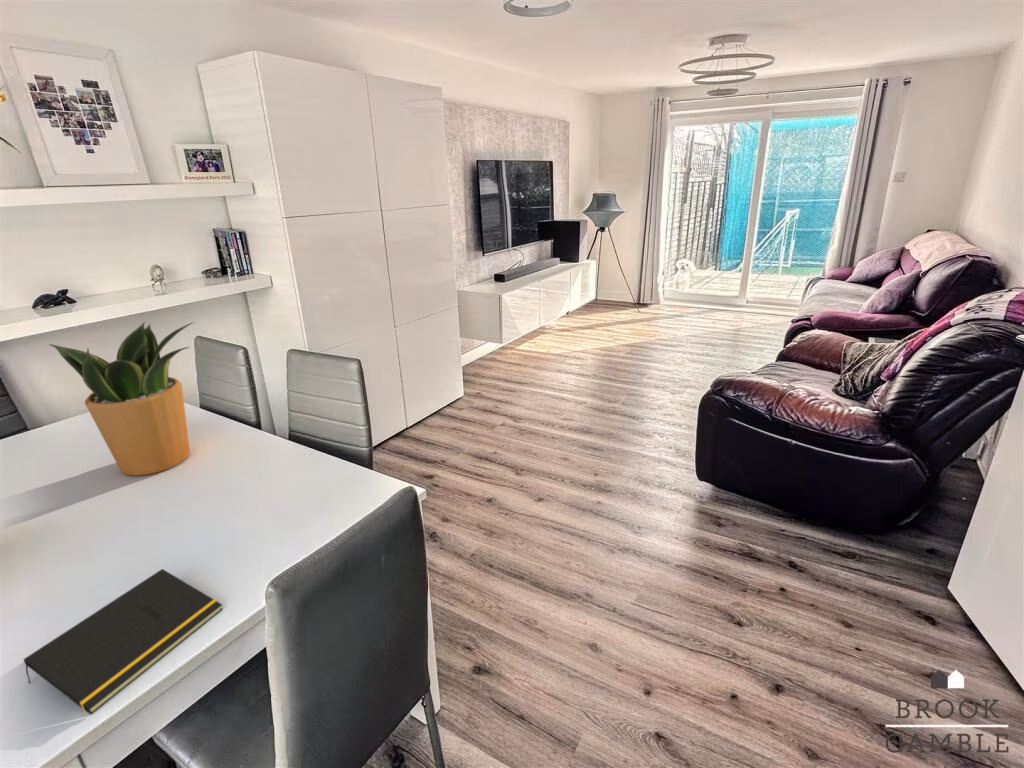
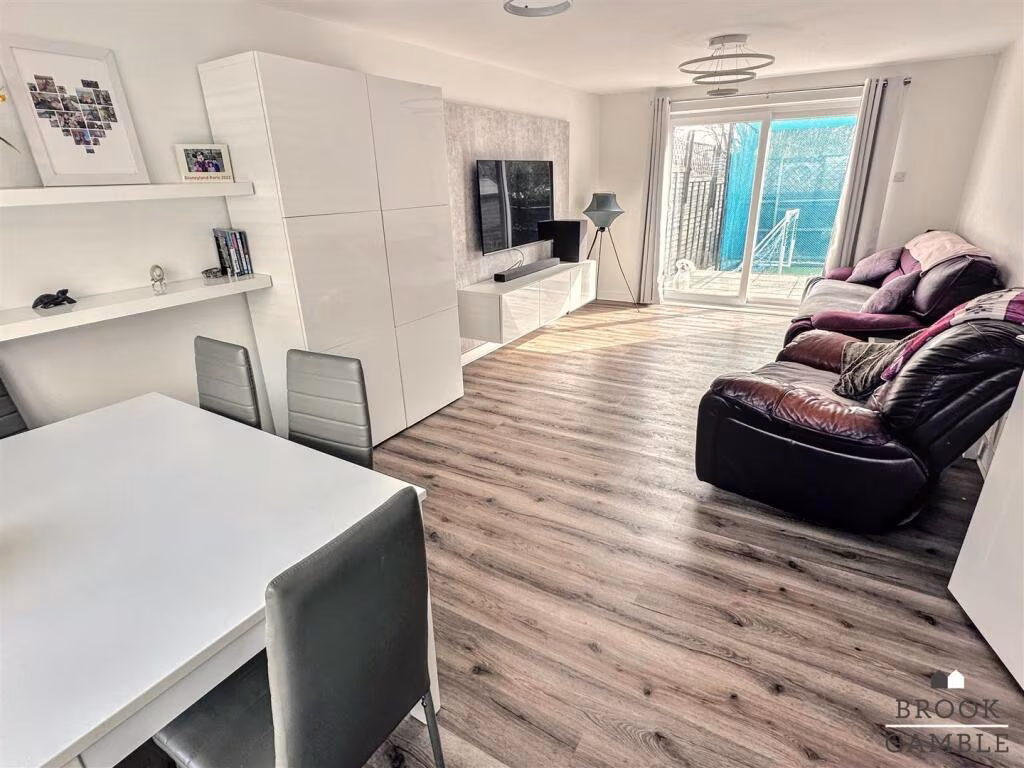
- notepad [22,568,224,716]
- potted plant [49,321,195,477]
